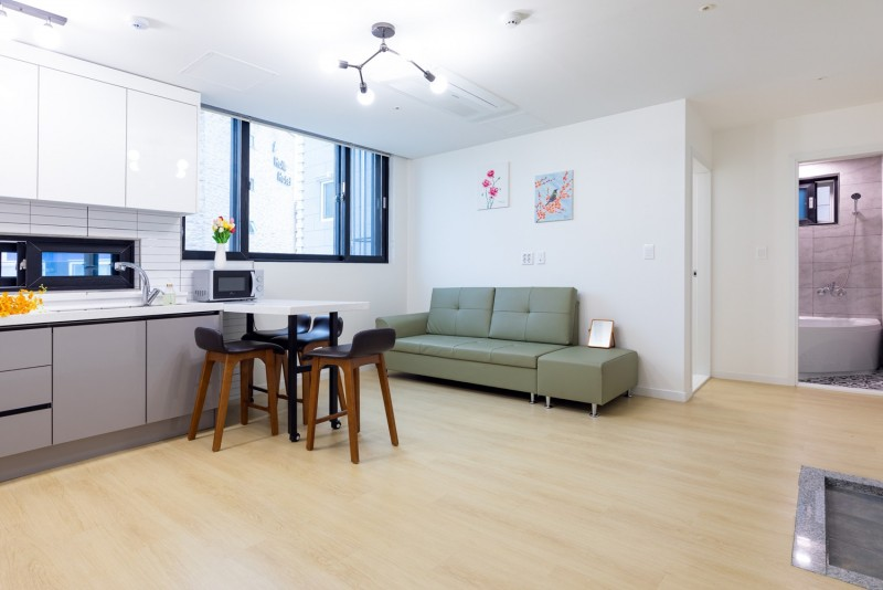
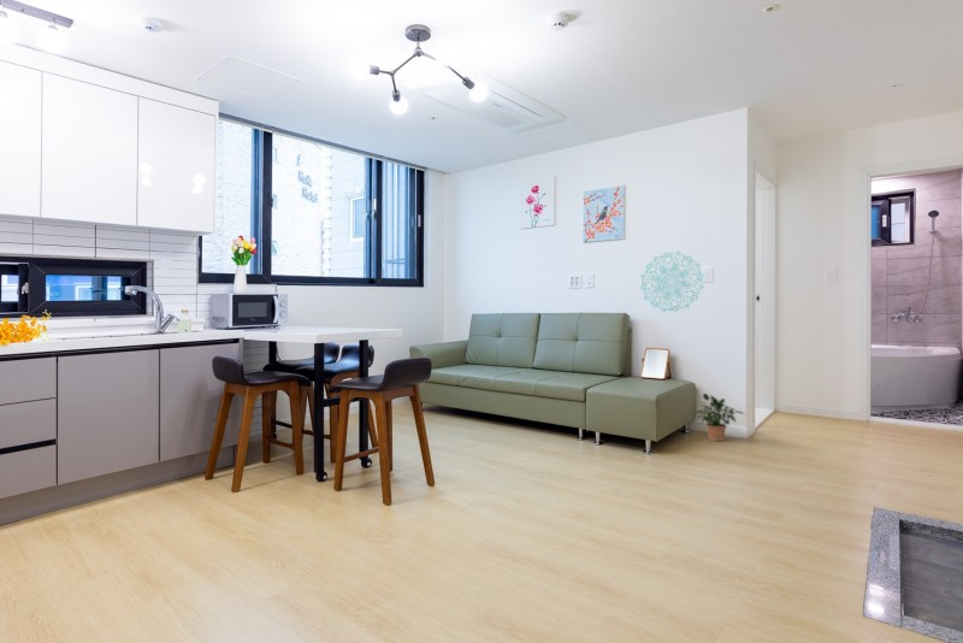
+ wall decoration [640,250,704,313]
+ potted plant [693,393,745,442]
